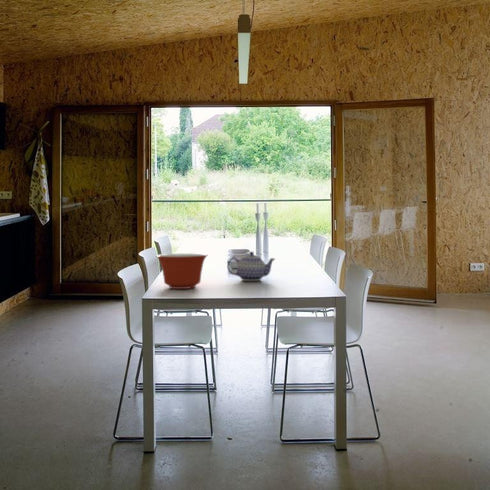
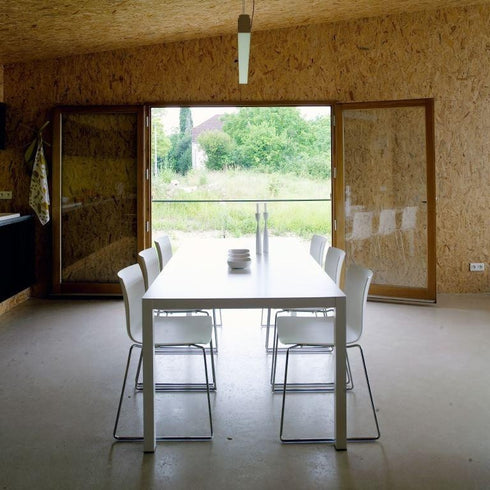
- teapot [226,250,276,282]
- mixing bowl [155,253,208,290]
